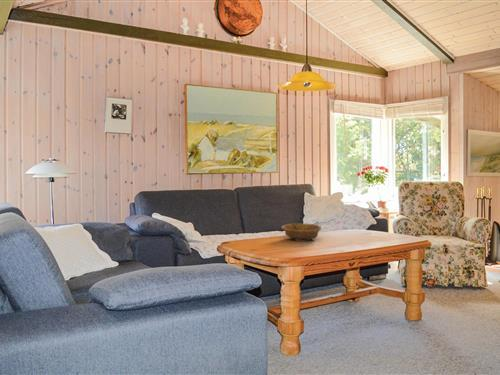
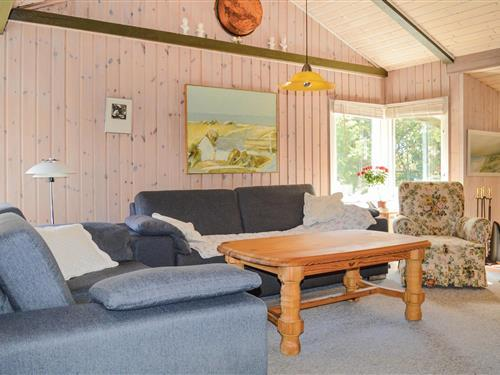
- decorative bowl [280,222,323,241]
